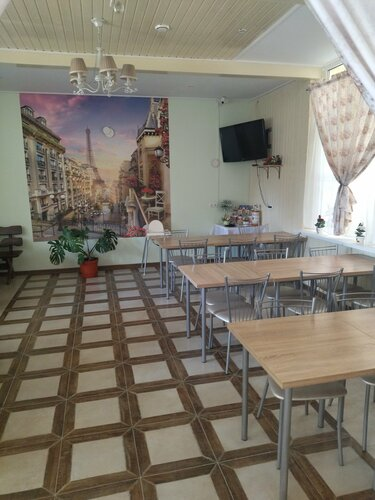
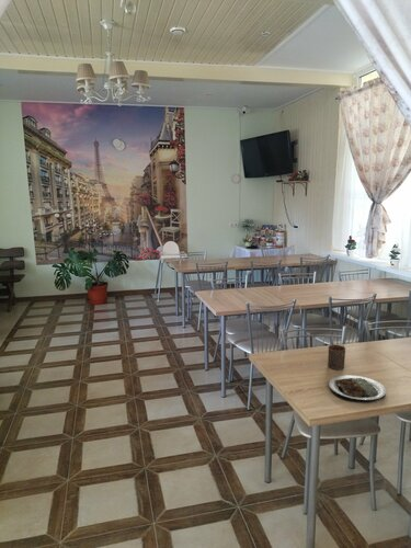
+ plate [328,375,387,403]
+ cup [327,344,346,370]
